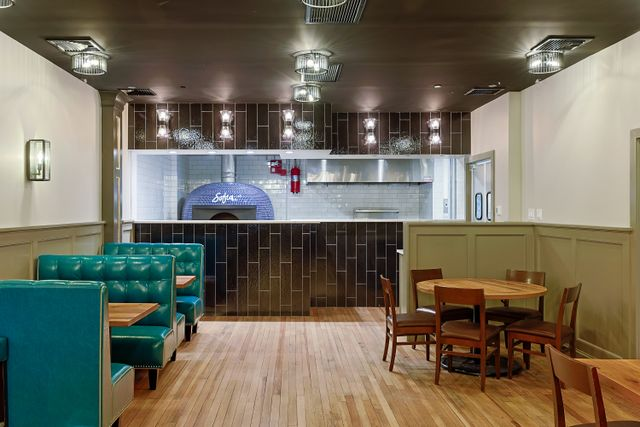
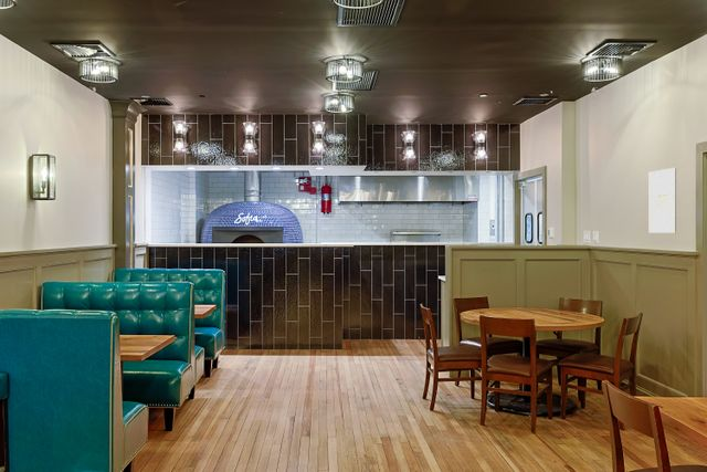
+ wall art [648,167,677,234]
